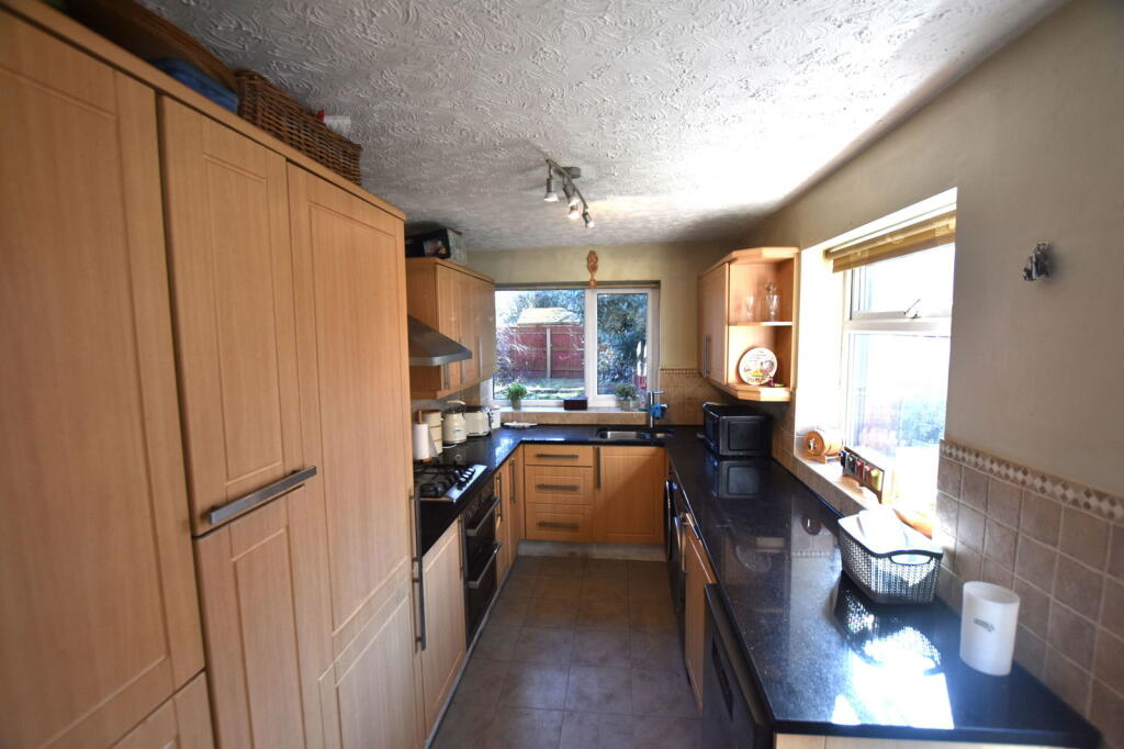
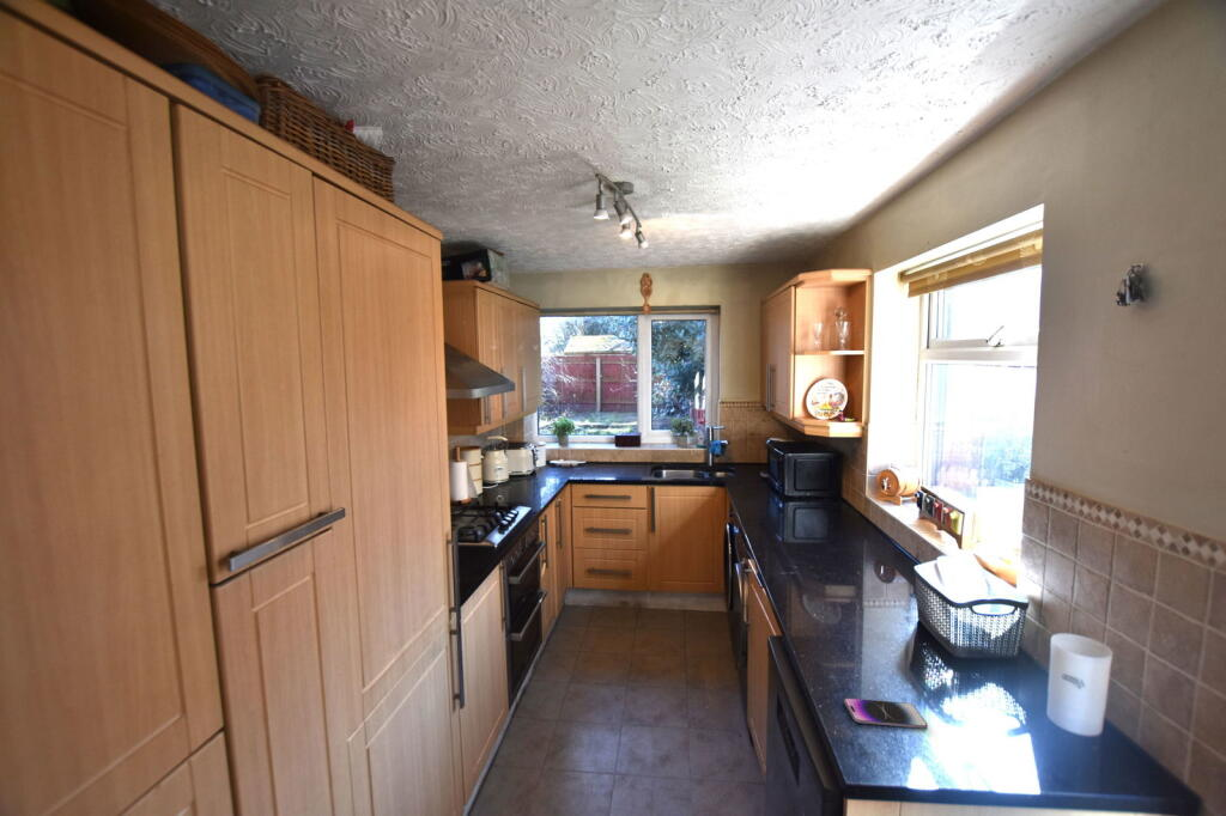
+ smartphone [843,696,929,730]
